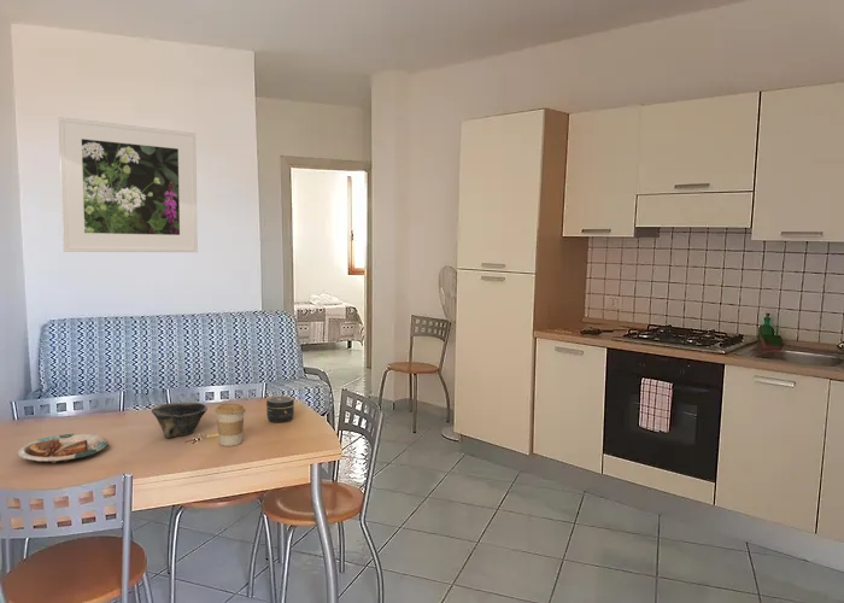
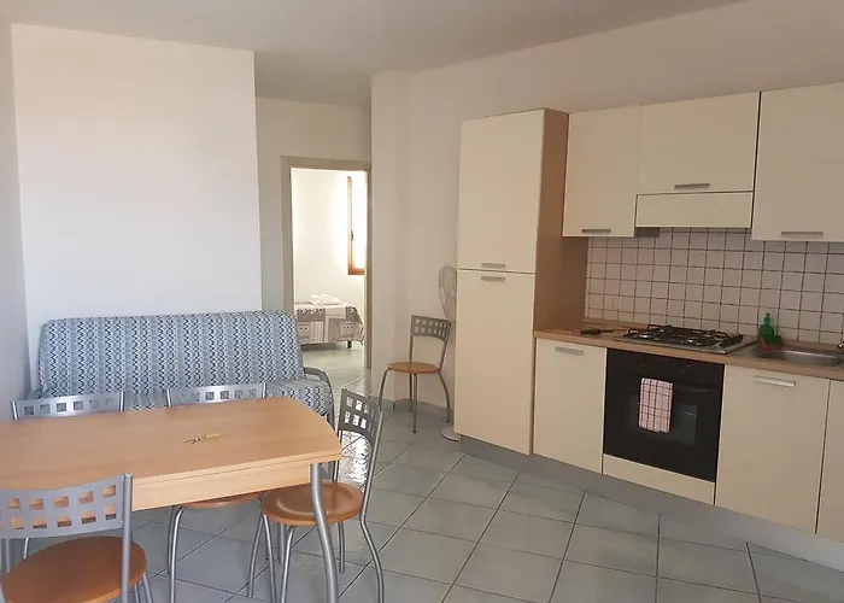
- bowl [151,400,209,439]
- coffee cup [215,403,246,447]
- plate [17,432,110,464]
- jar [265,396,295,423]
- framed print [58,116,199,253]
